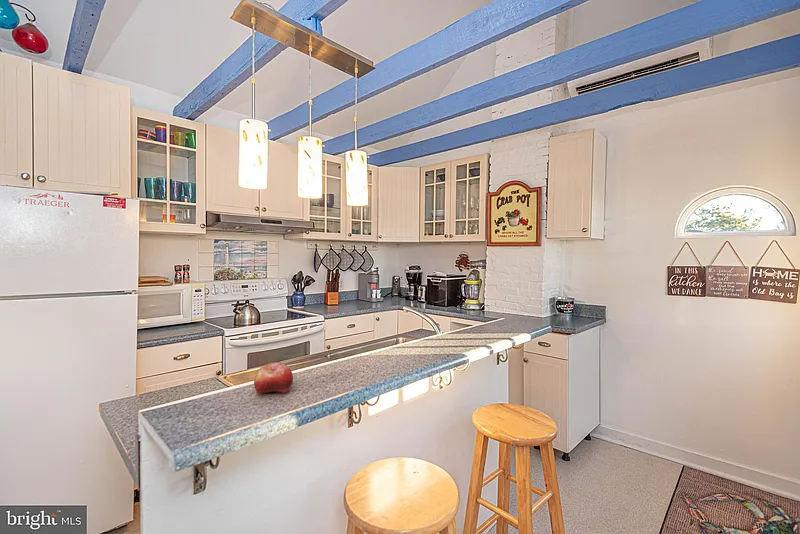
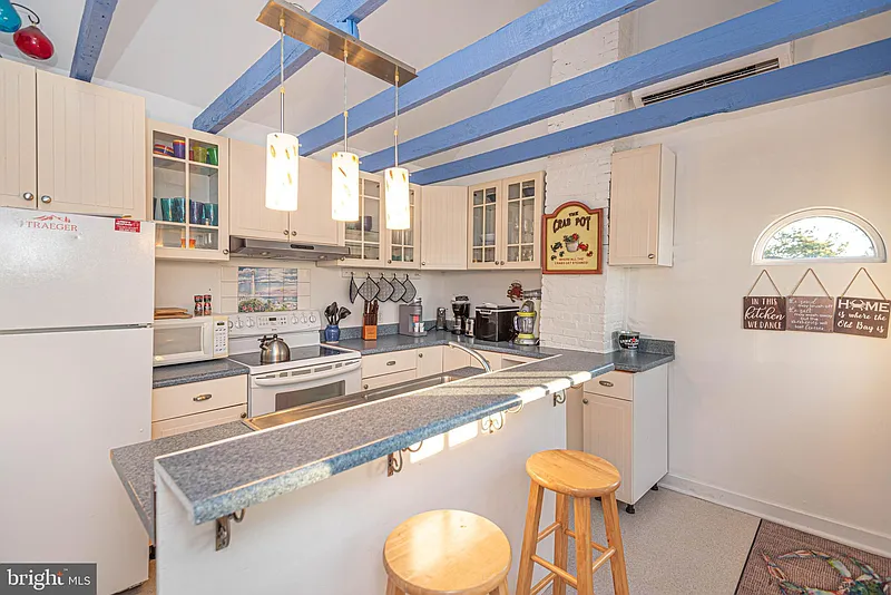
- fruit [253,361,294,395]
